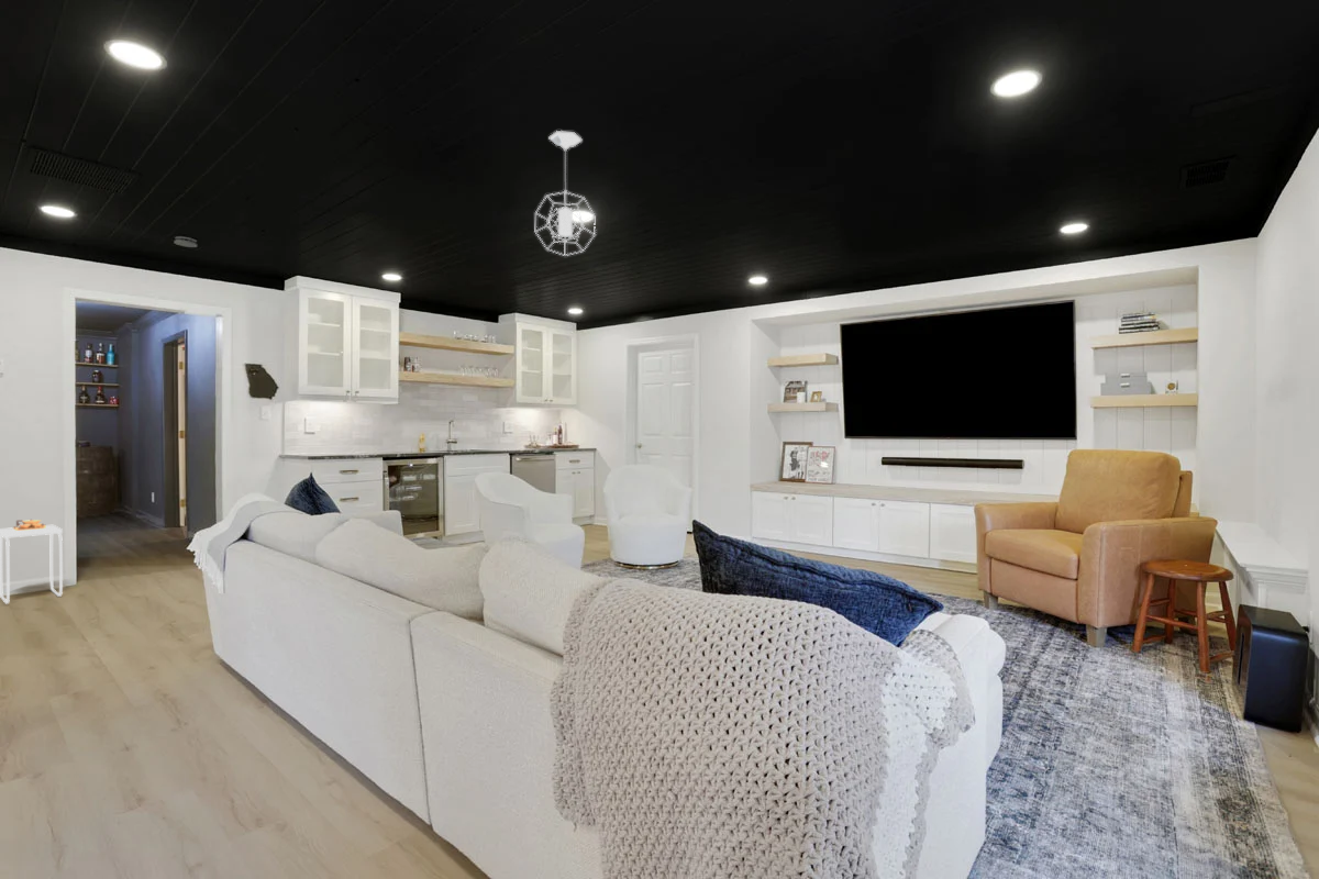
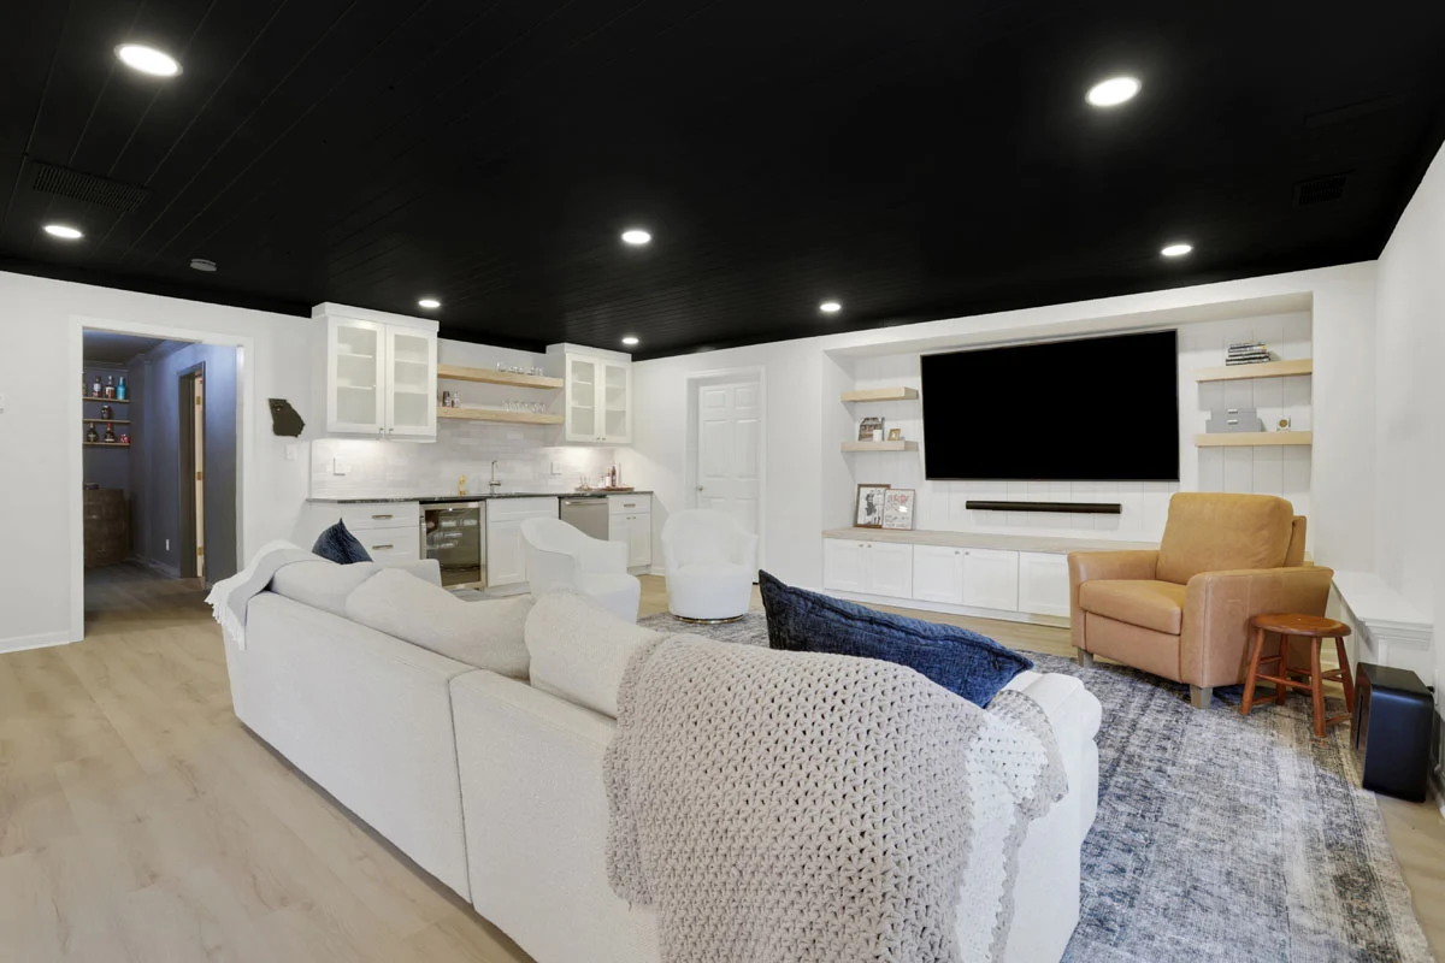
- side table [0,519,64,605]
- pendant light [534,130,597,257]
